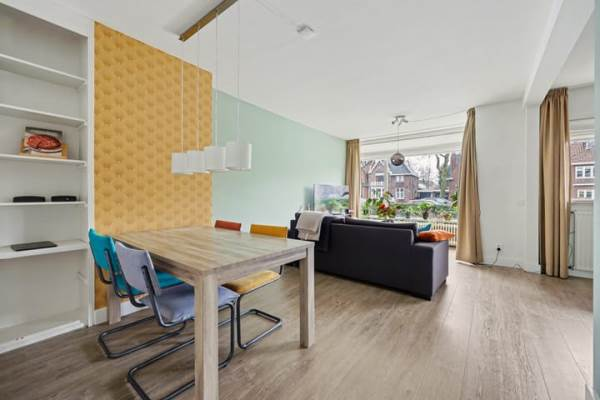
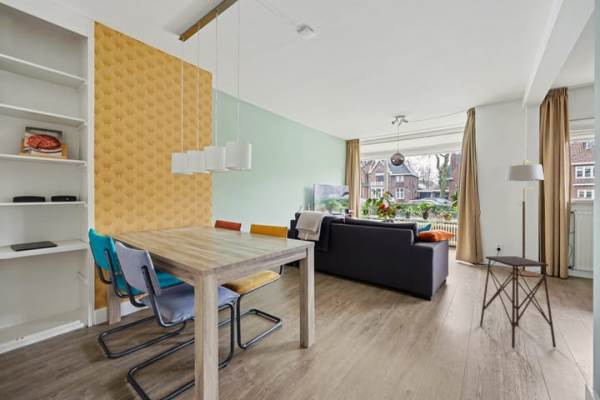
+ floor lamp [504,159,545,278]
+ side table [479,255,557,349]
